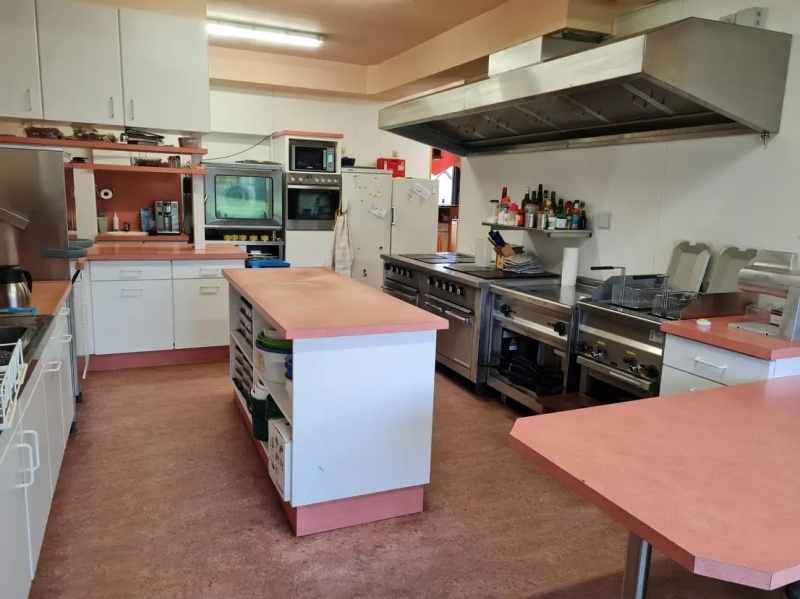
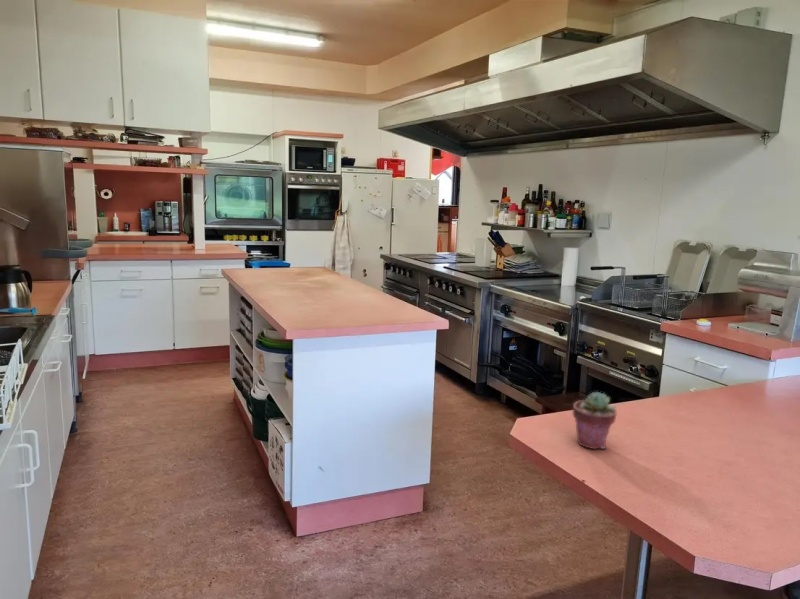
+ potted succulent [572,391,617,450]
